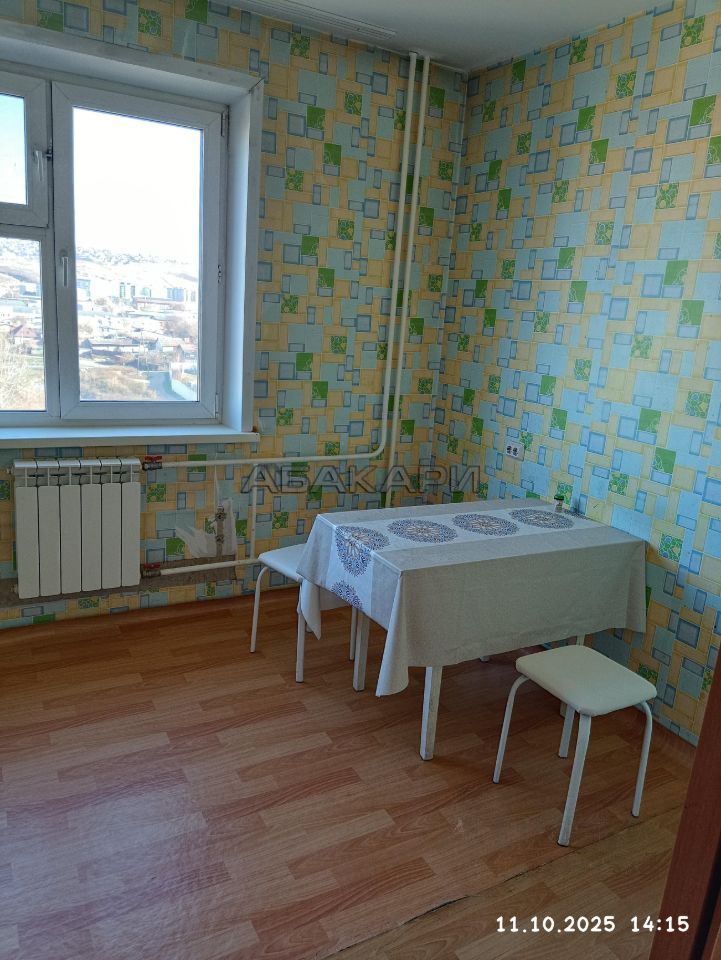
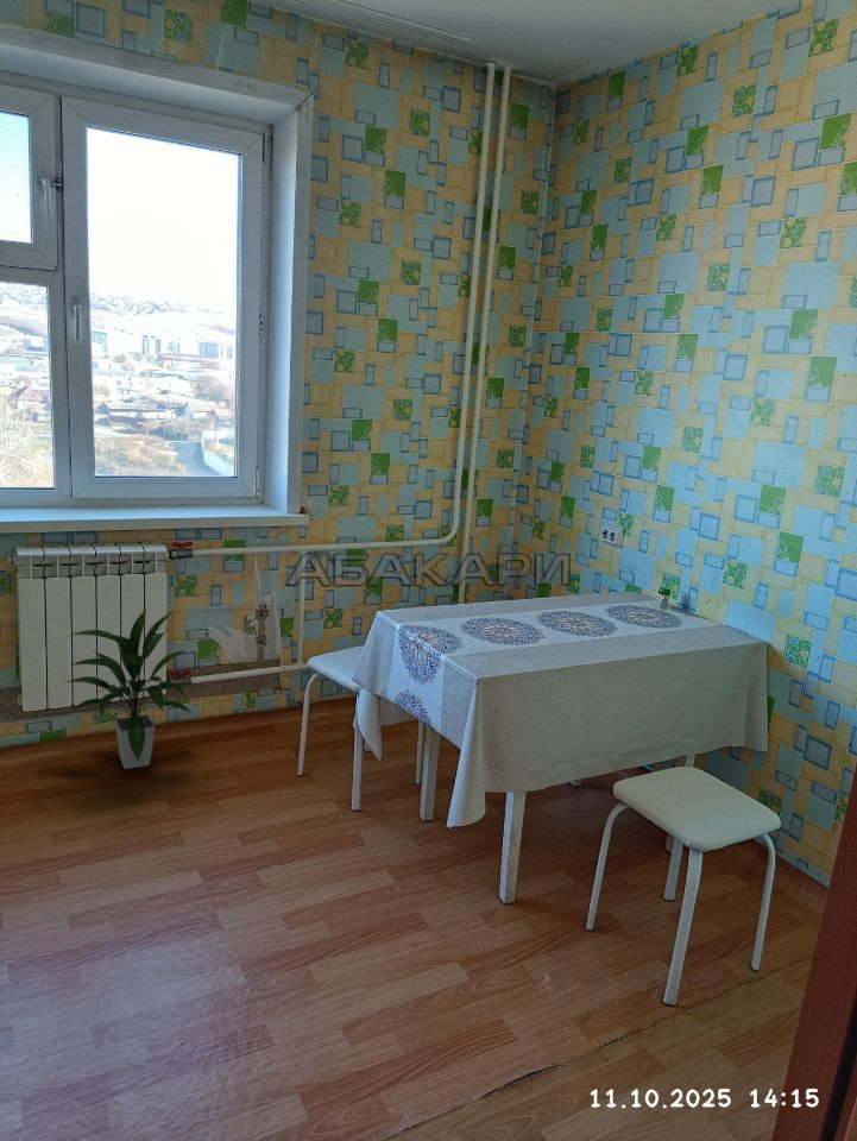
+ indoor plant [64,607,194,770]
